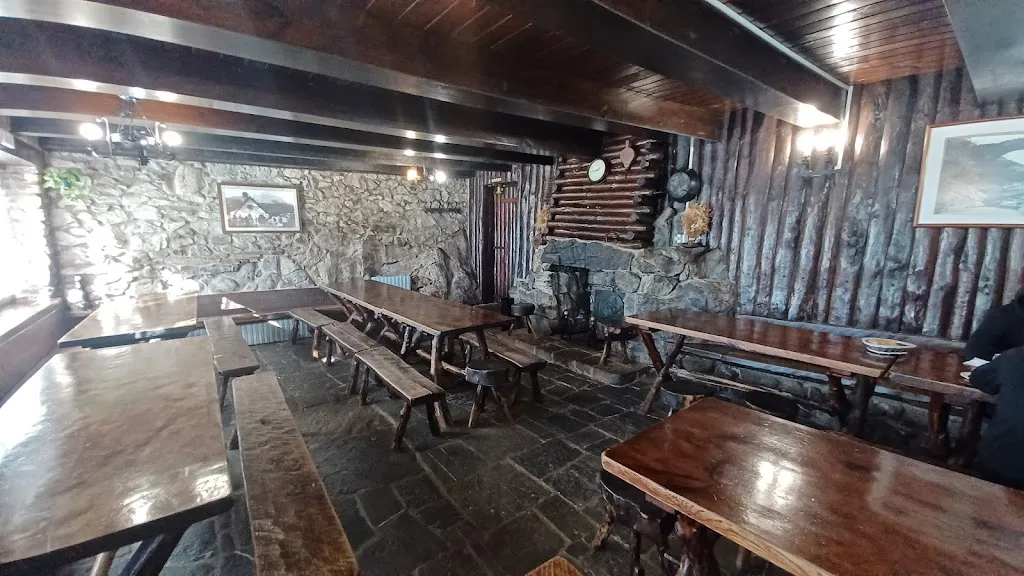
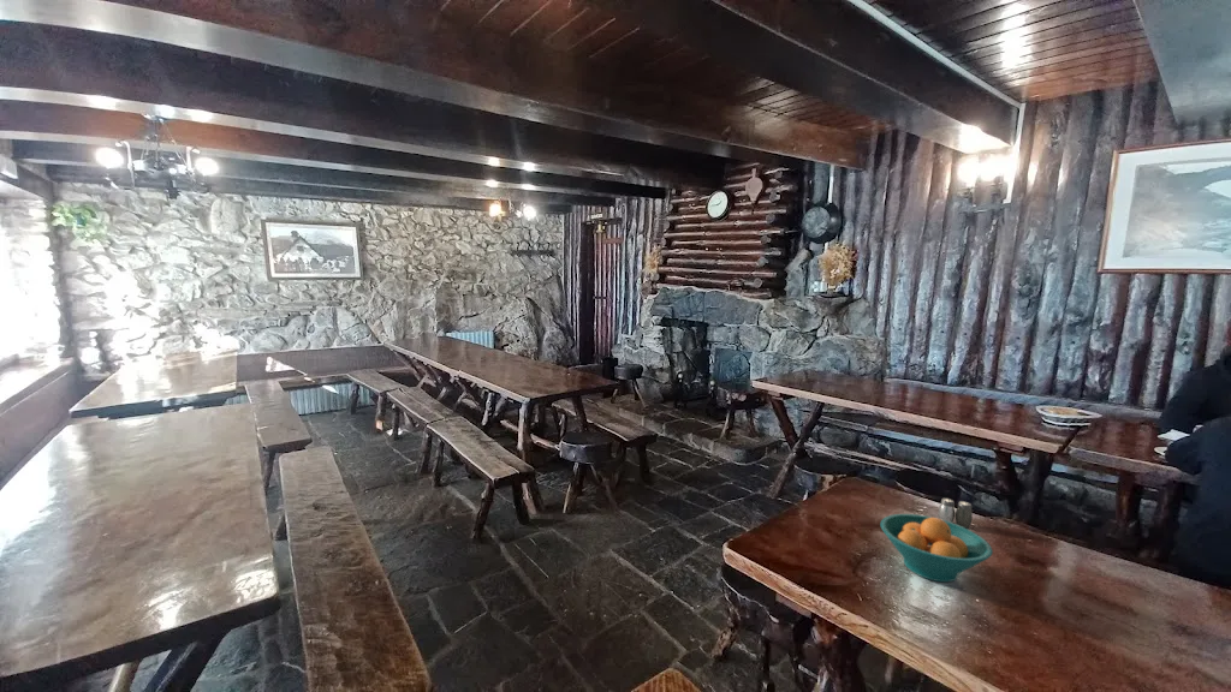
+ fruit bowl [879,513,994,583]
+ salt and pepper shaker [938,497,974,529]
